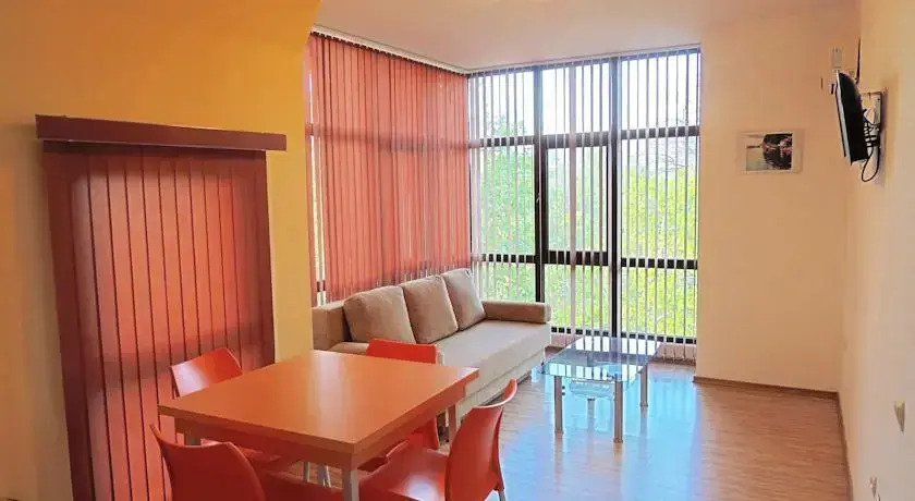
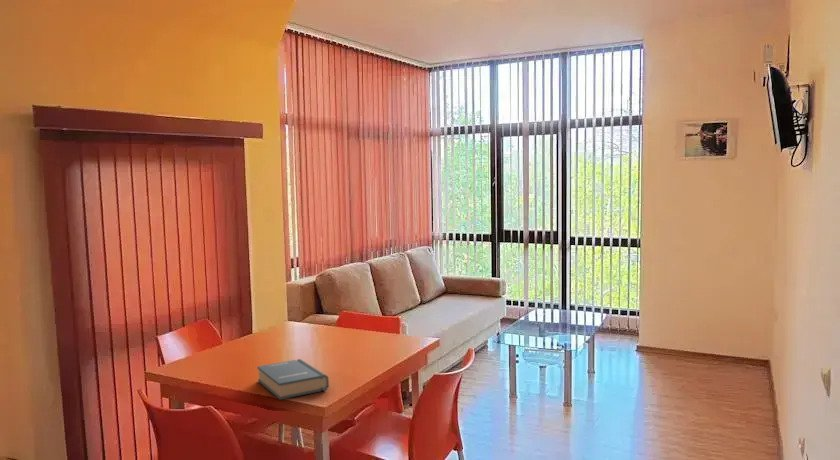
+ hardback book [256,358,330,401]
